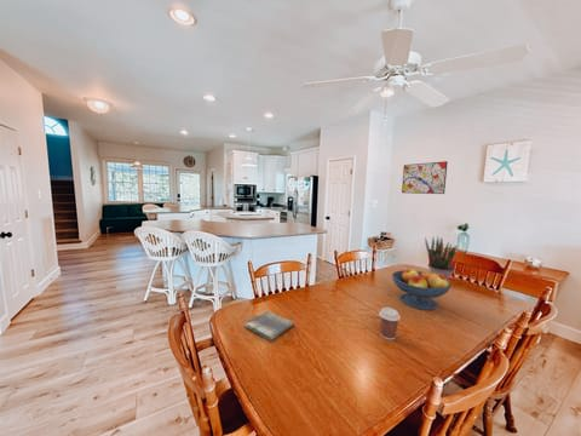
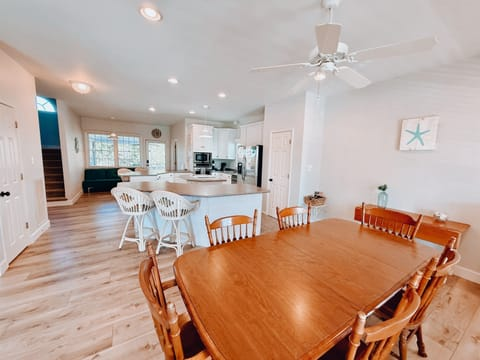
- coffee cup [378,306,402,342]
- potted plant [424,236,460,281]
- dish towel [243,310,295,342]
- wall art [401,160,449,195]
- fruit bowl [391,269,453,311]
